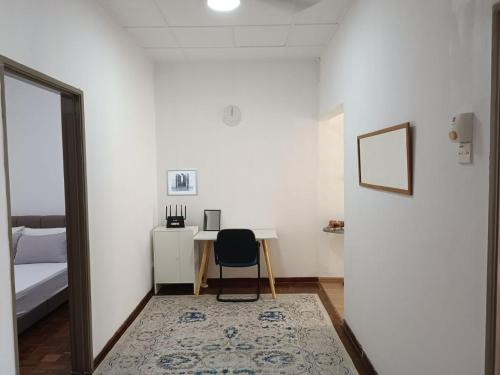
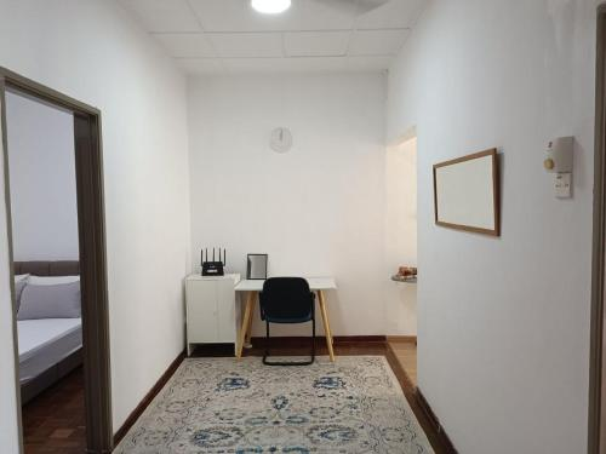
- wall art [165,168,199,197]
